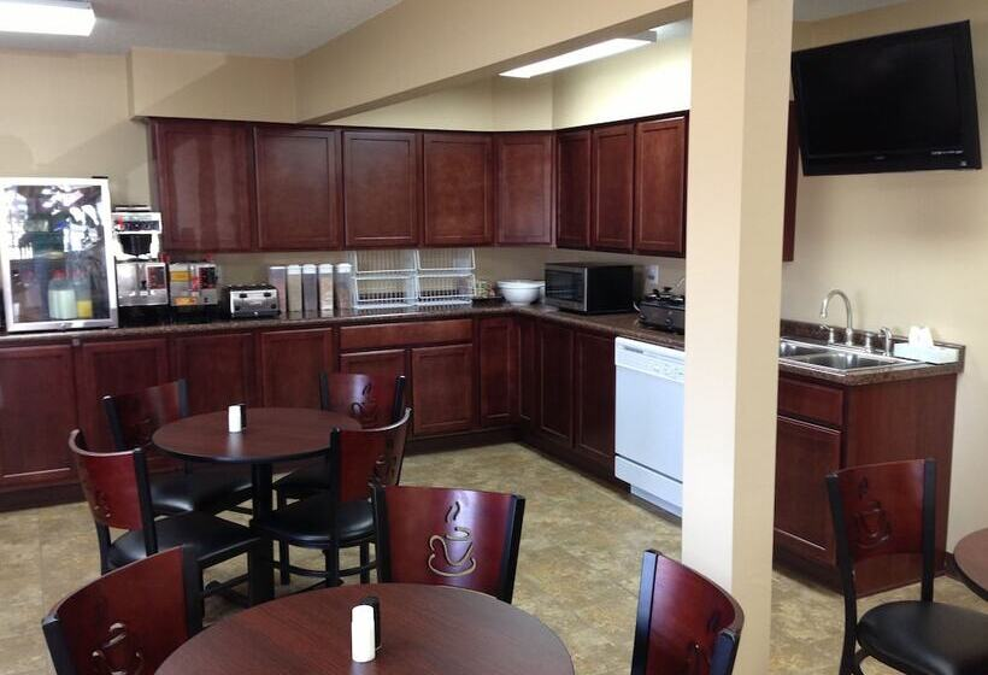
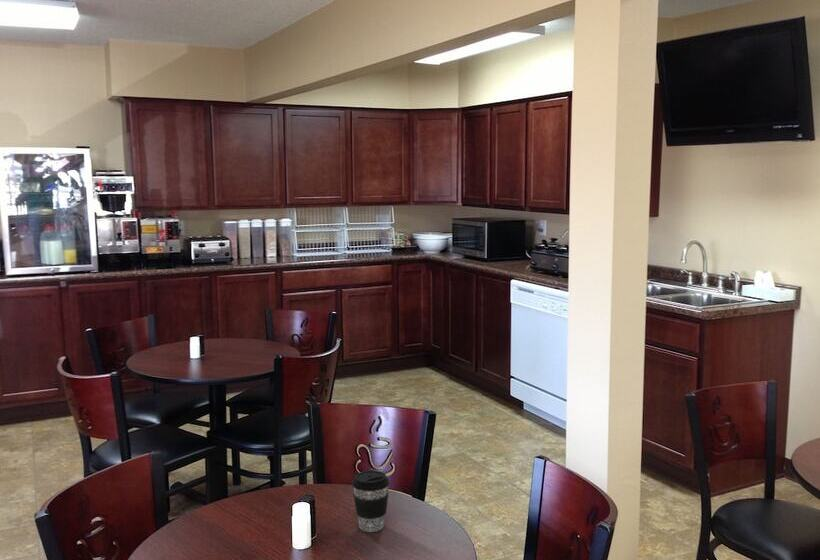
+ coffee cup [351,469,390,533]
